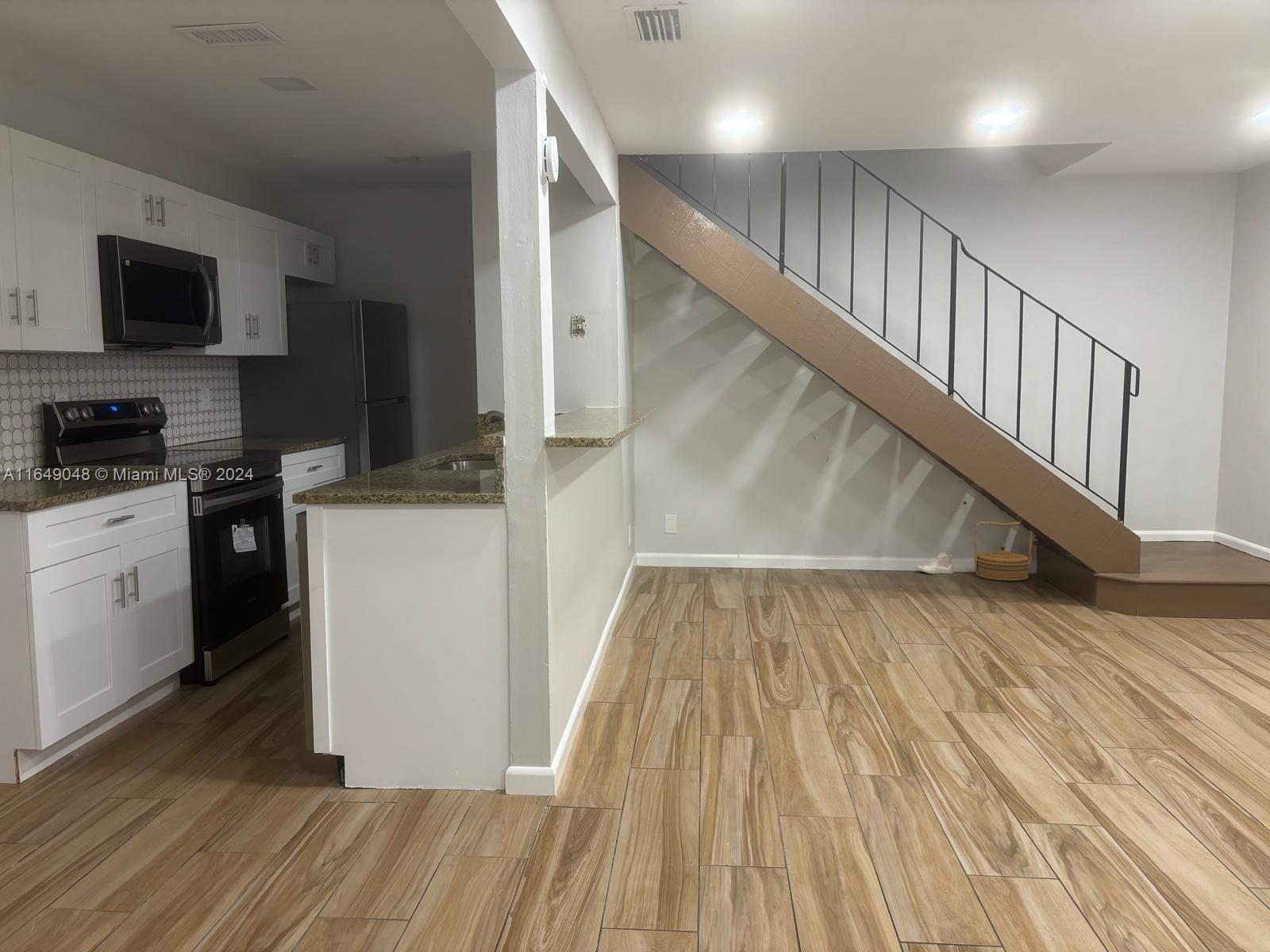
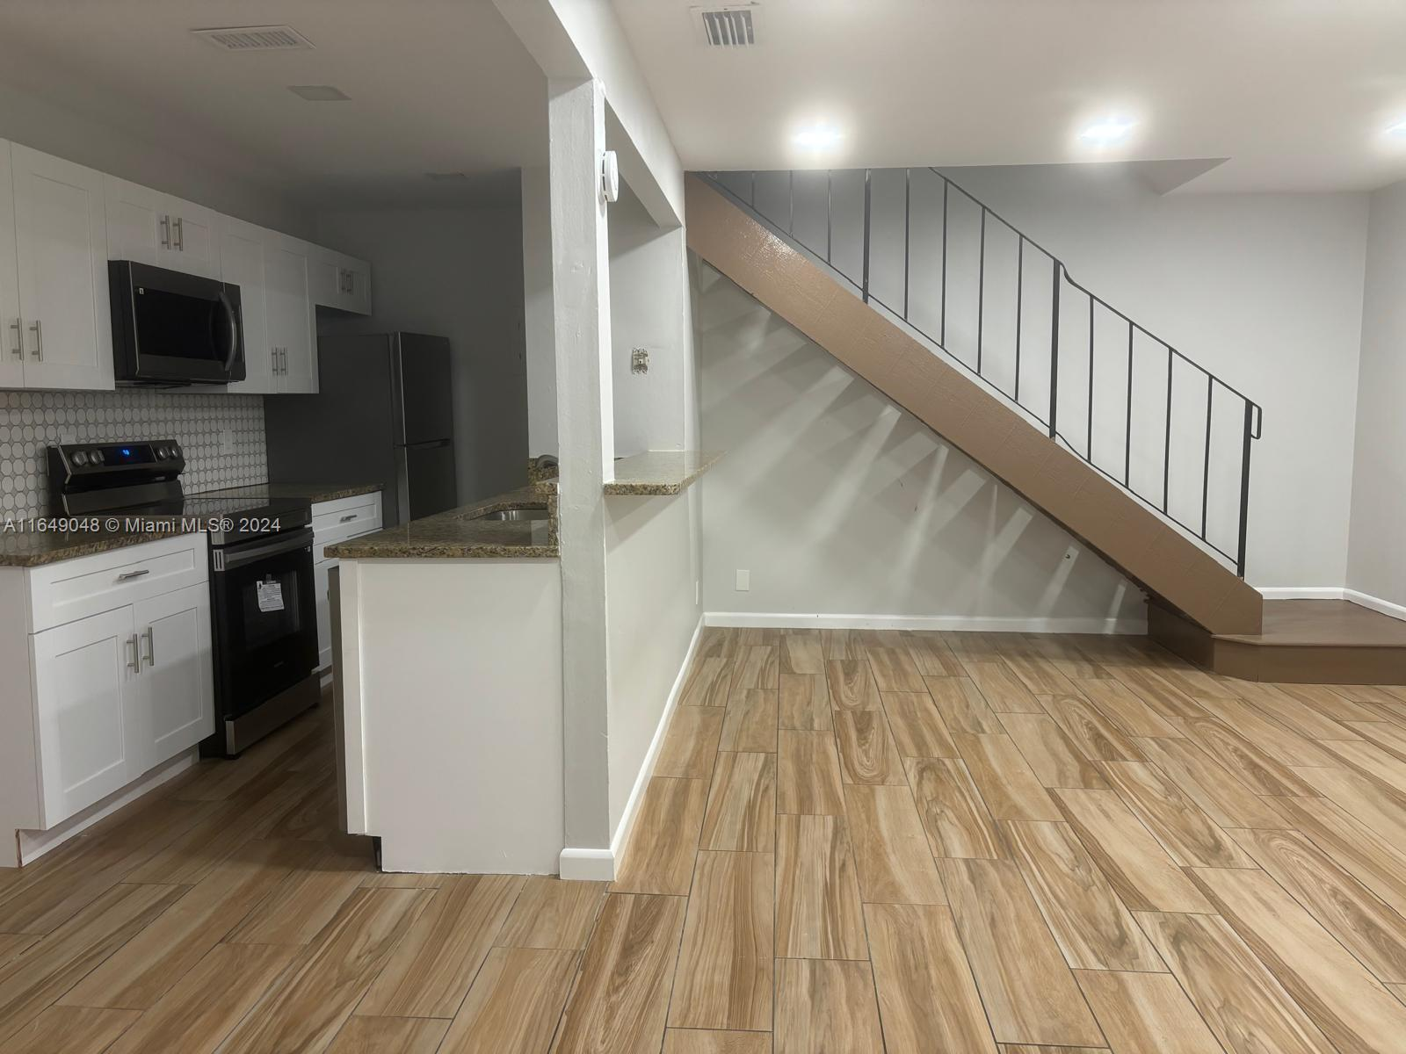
- shoe [914,551,954,574]
- basket [973,520,1033,582]
